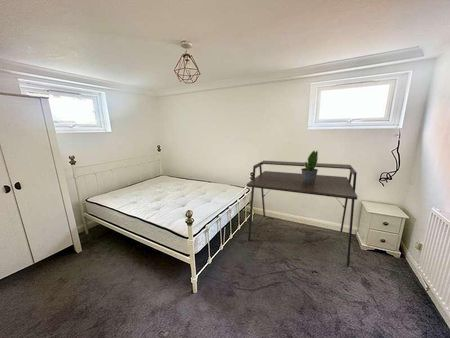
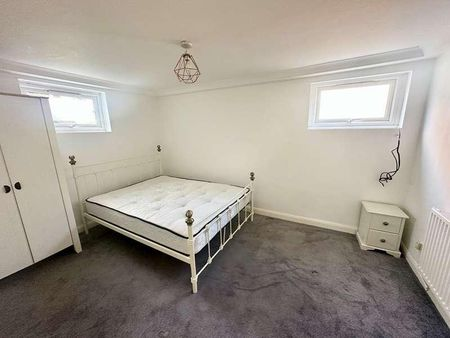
- desk [246,160,359,268]
- potted plant [300,150,319,184]
